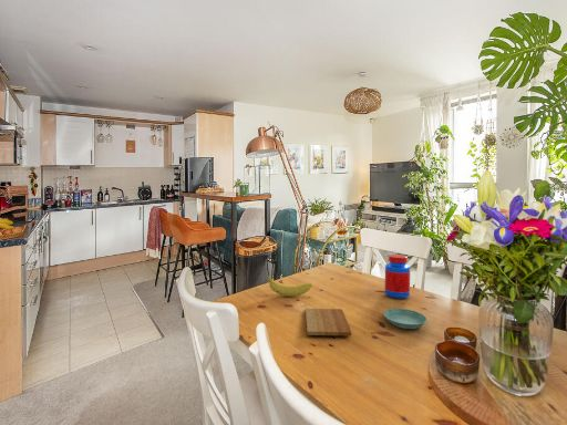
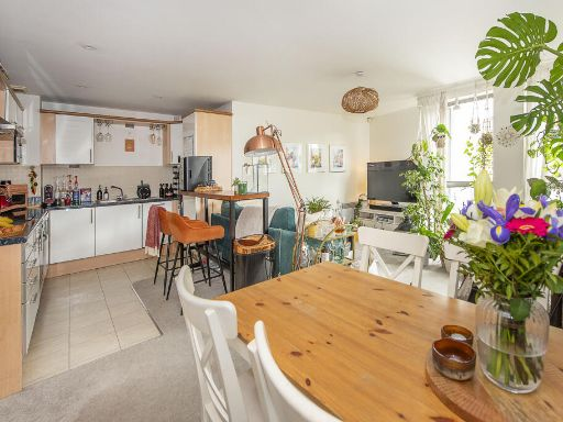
- jar [384,253,411,300]
- fruit [267,273,312,298]
- saucer [383,308,427,330]
- cutting board [305,308,352,336]
